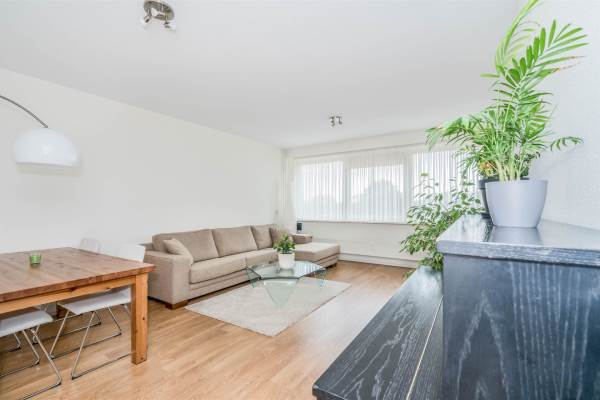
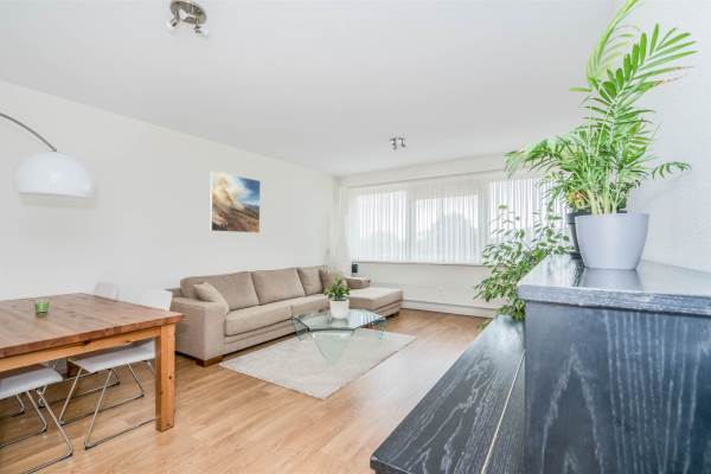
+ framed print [209,169,262,235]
